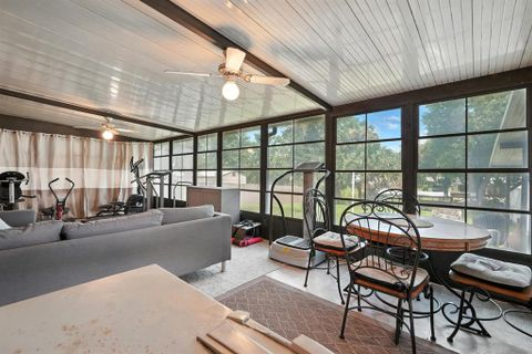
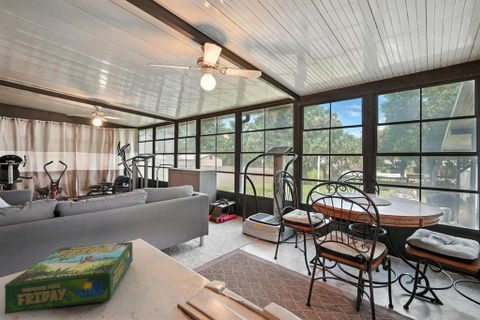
+ board game [4,241,134,315]
